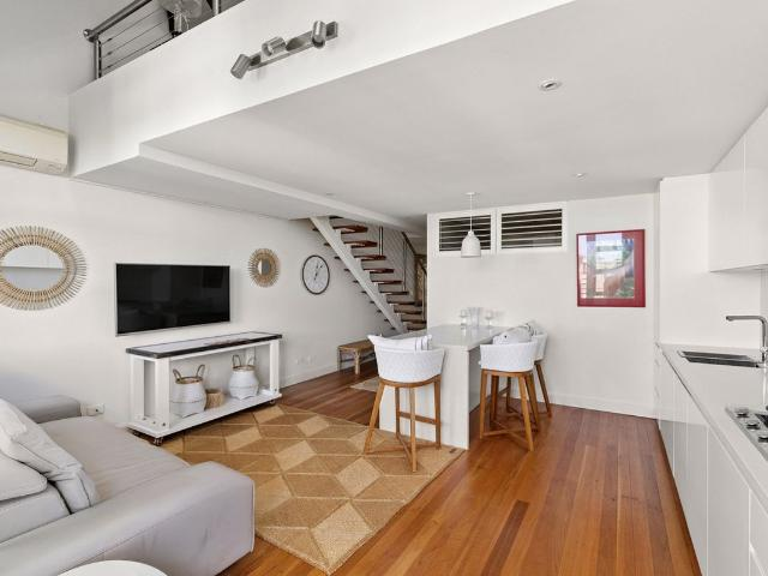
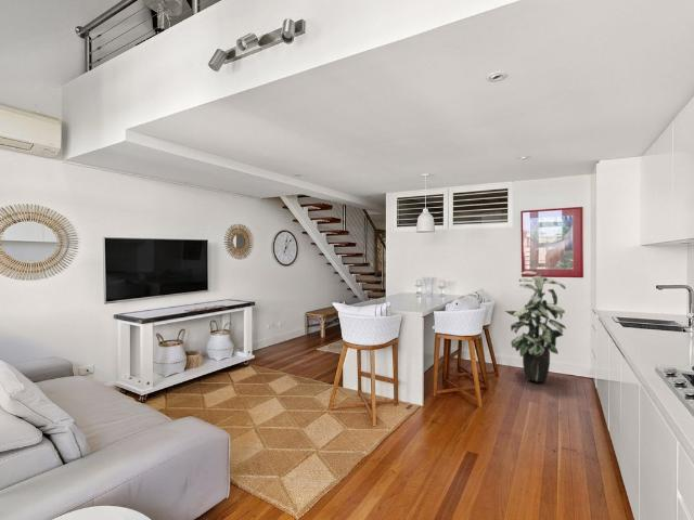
+ indoor plant [504,270,567,384]
